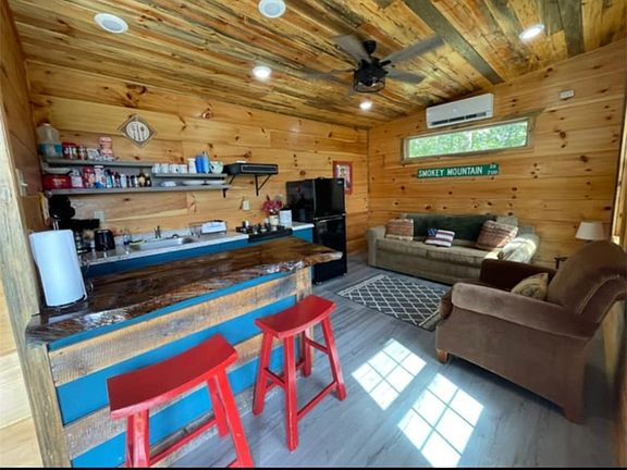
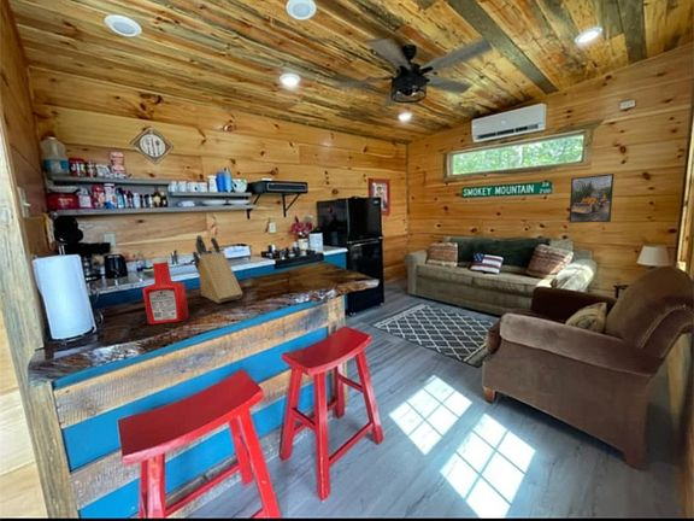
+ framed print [567,172,614,224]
+ knife block [192,234,245,304]
+ soap bottle [141,256,190,326]
